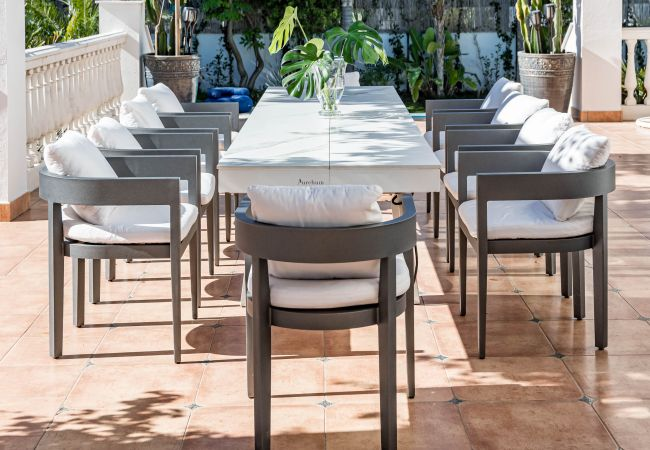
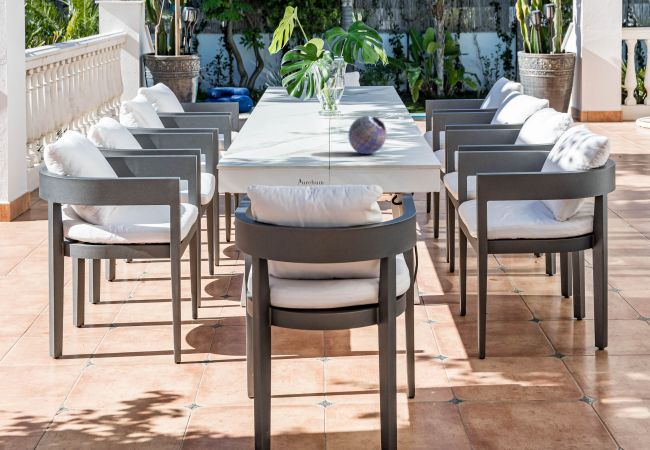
+ decorative ball [347,115,388,155]
